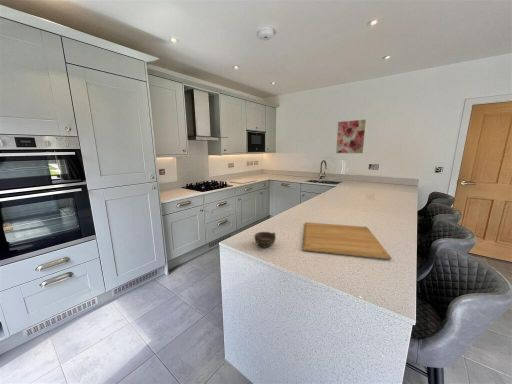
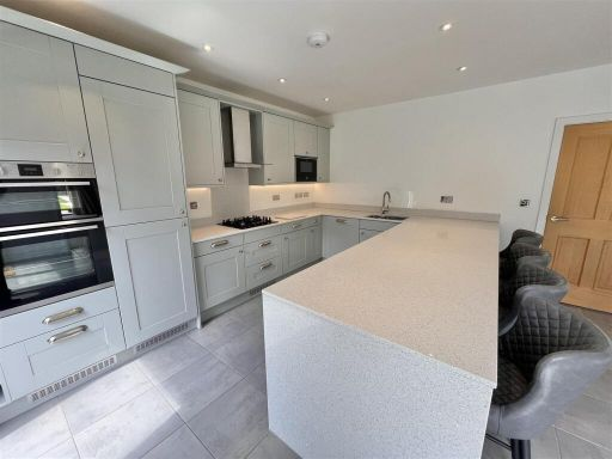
- cup [253,231,277,249]
- chopping board [302,221,393,261]
- wall art [335,119,367,154]
